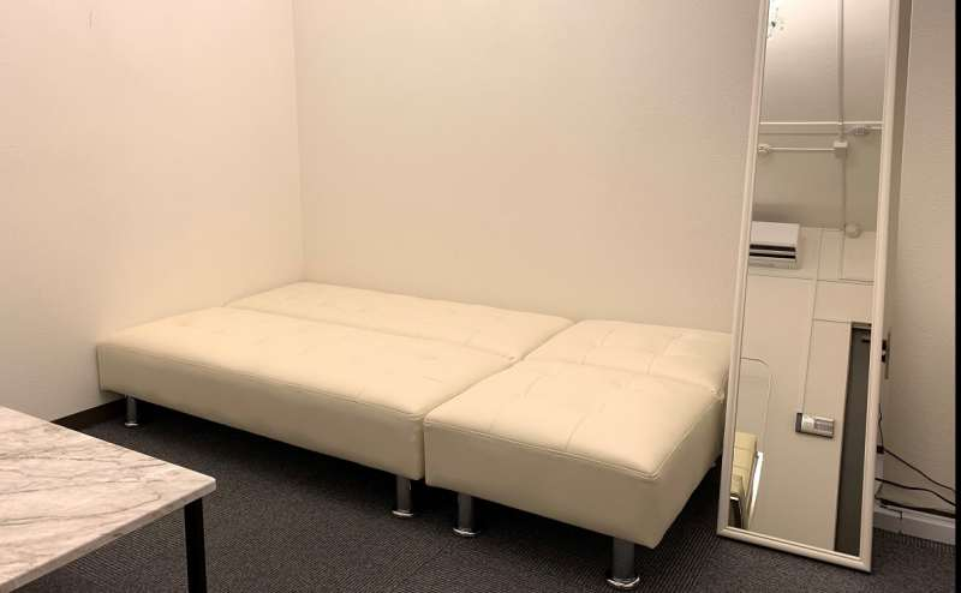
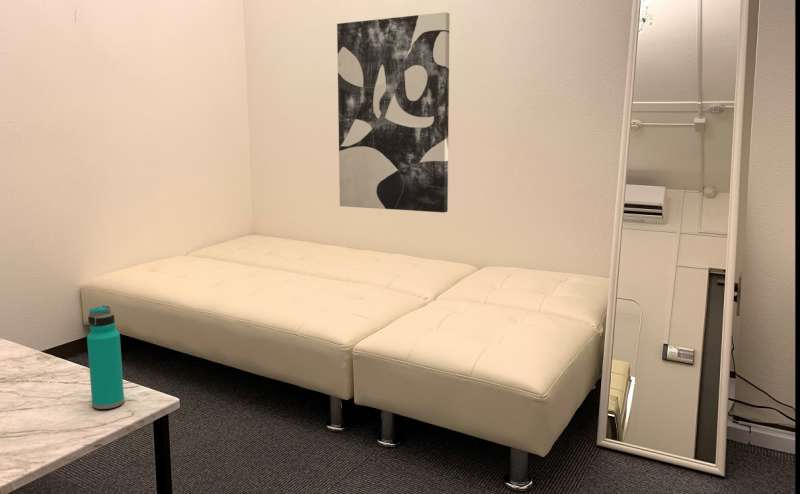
+ water bottle [86,304,125,410]
+ wall art [336,11,451,214]
